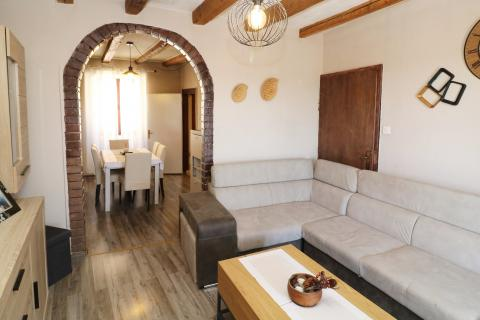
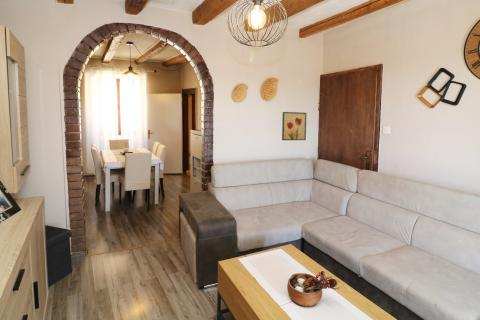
+ wall art [281,111,307,141]
